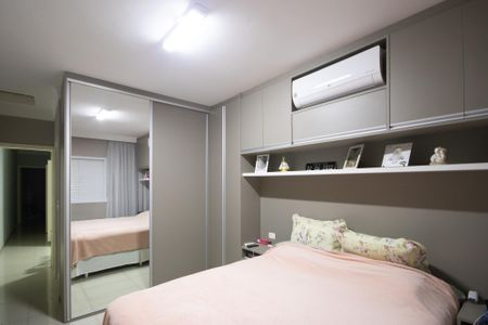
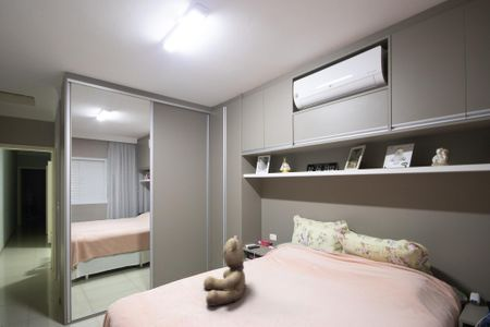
+ teddy bear [203,234,248,307]
